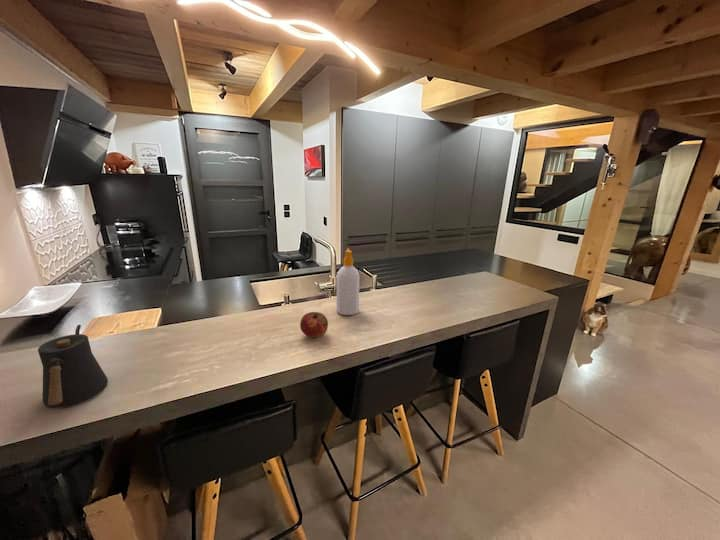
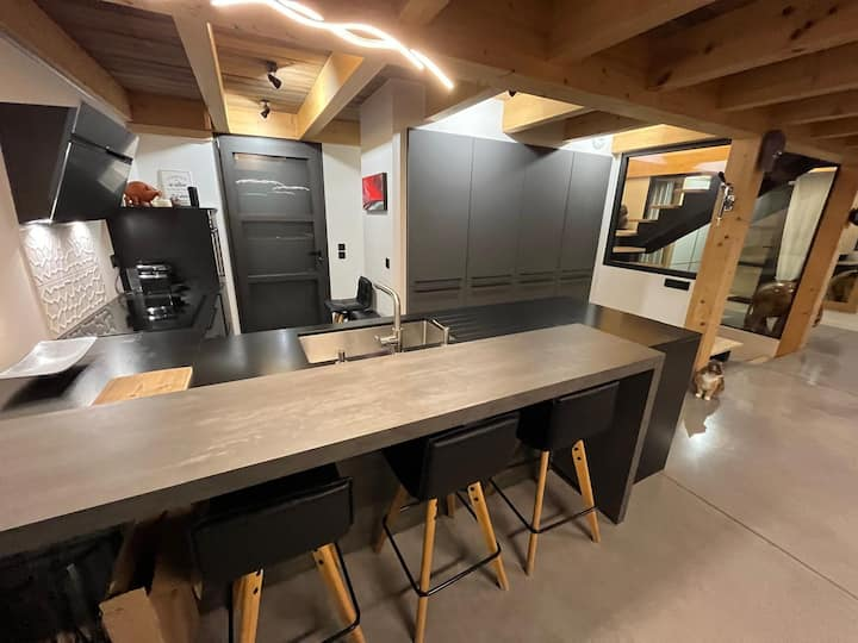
- kettle [37,324,109,409]
- soap bottle [335,248,361,316]
- fruit [299,311,329,338]
